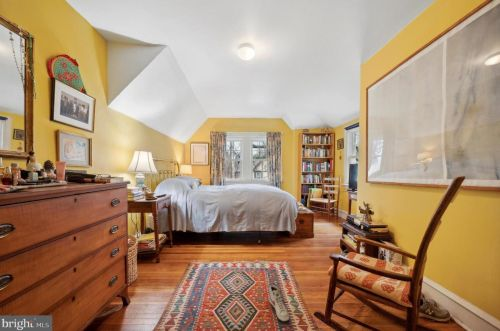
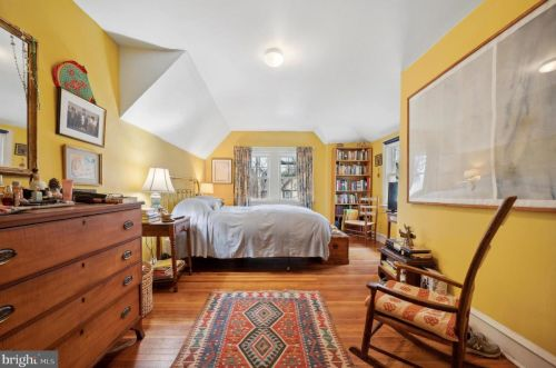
- shoe [268,285,290,322]
